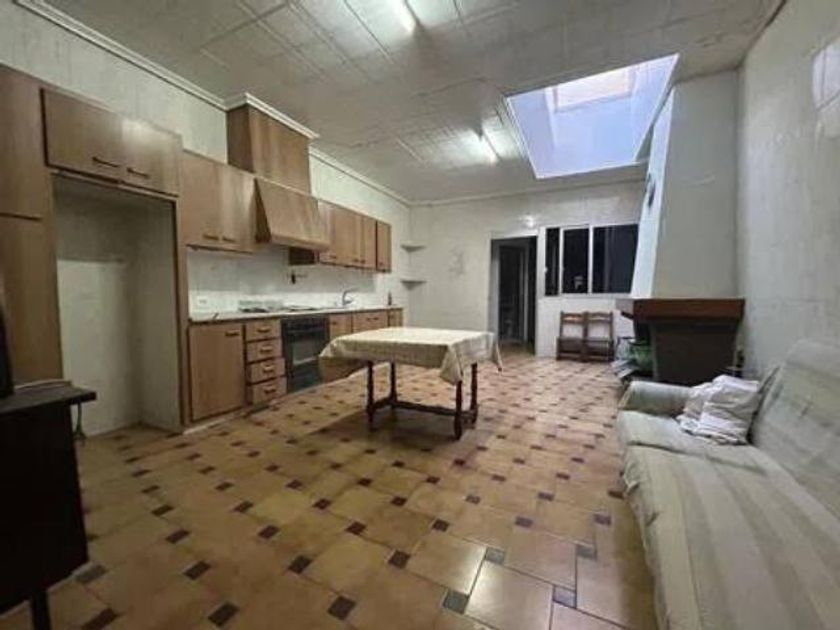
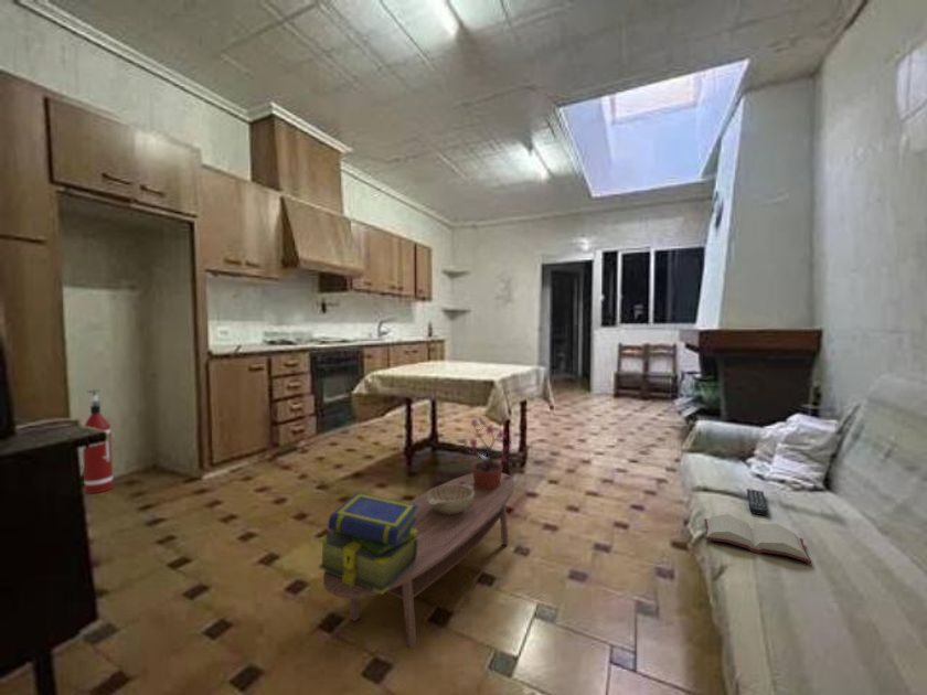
+ hardback book [703,513,812,564]
+ remote control [746,488,769,516]
+ potted plant [461,417,515,490]
+ coffee table [322,472,515,650]
+ decorative bowl [427,484,475,515]
+ fire extinguisher [82,389,115,495]
+ stack of books [317,491,418,596]
